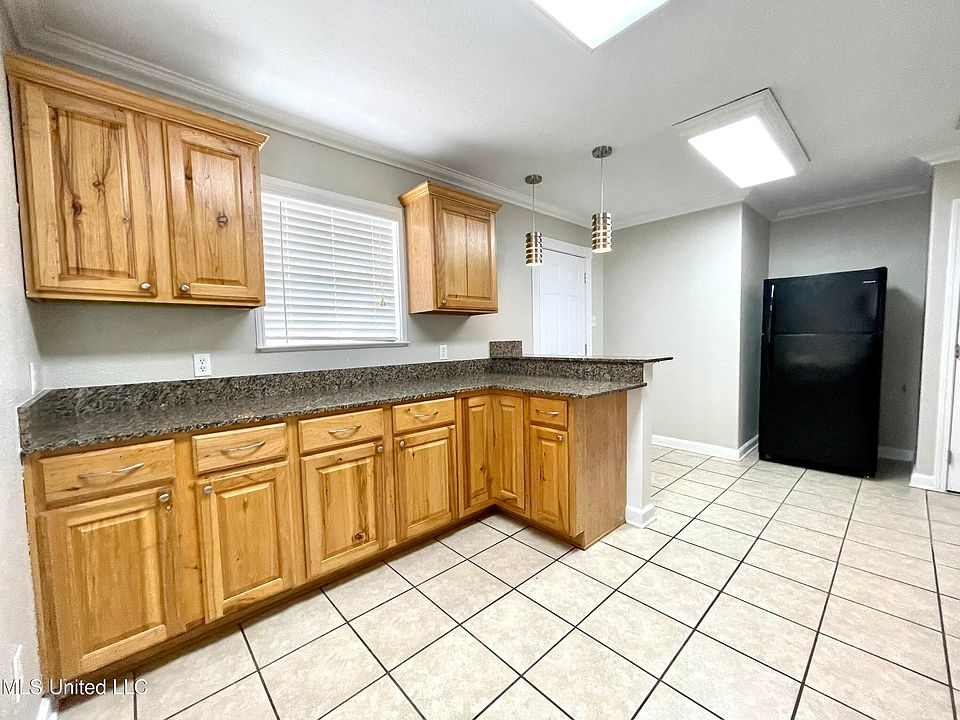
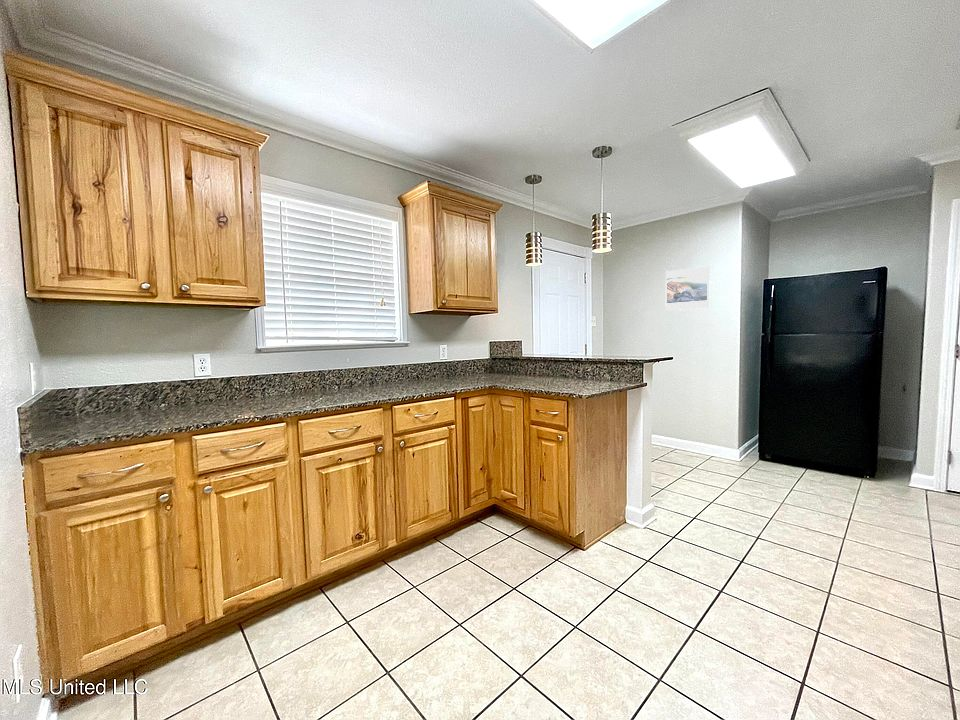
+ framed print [664,265,711,311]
